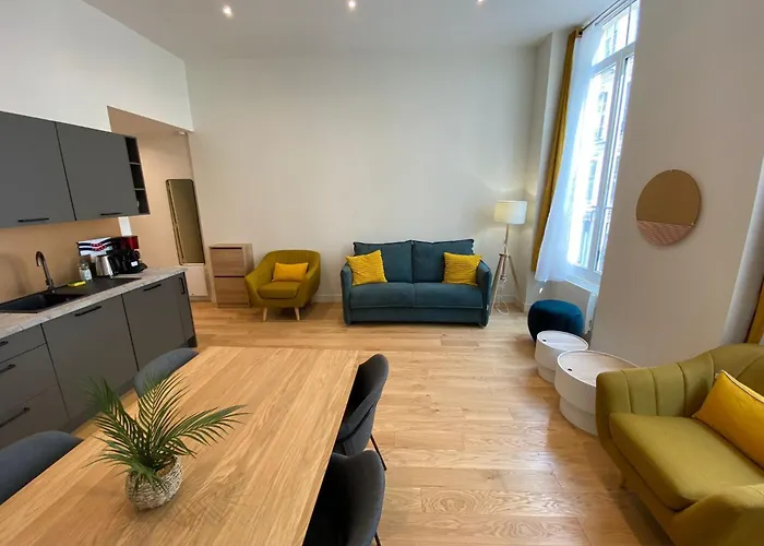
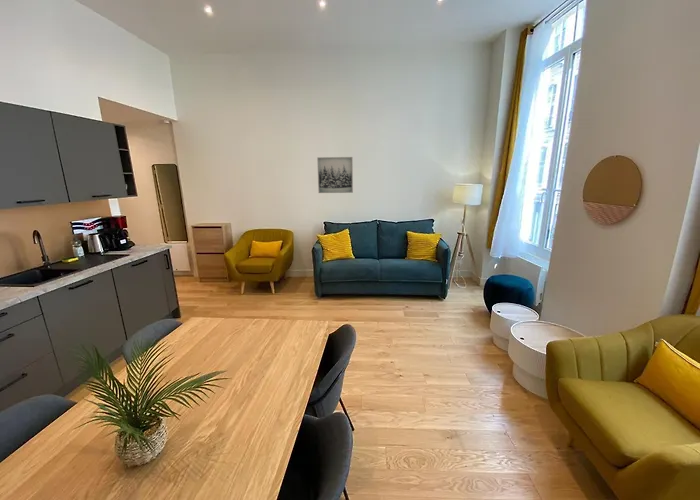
+ wall art [316,156,354,194]
